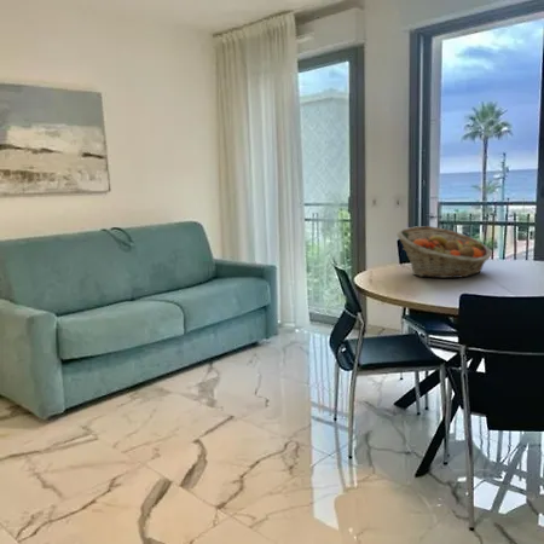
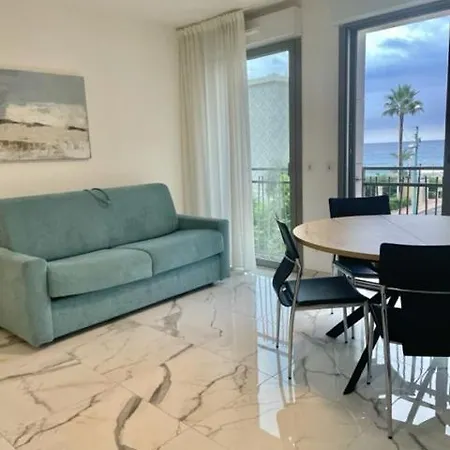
- fruit basket [395,225,493,279]
